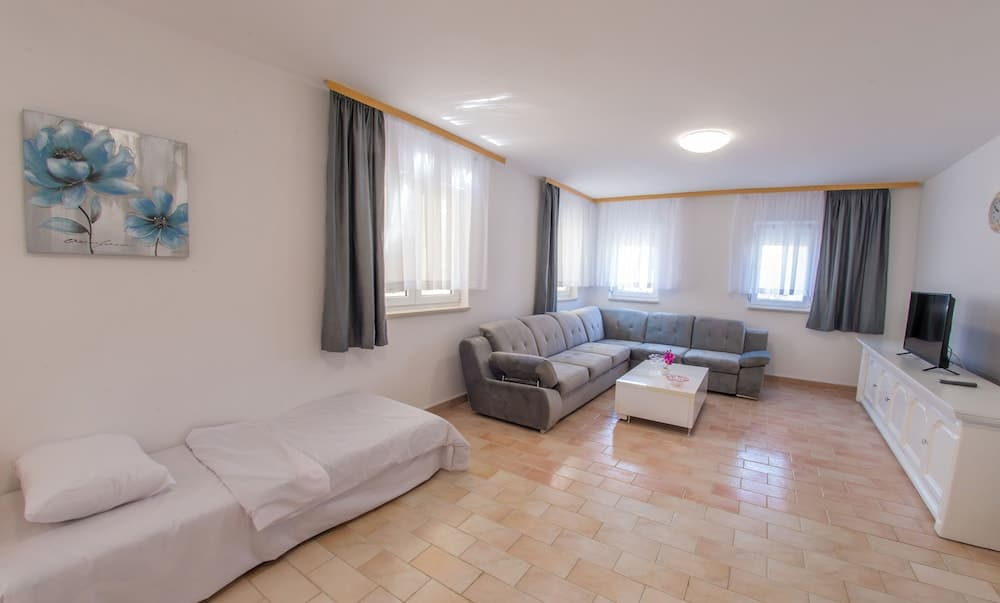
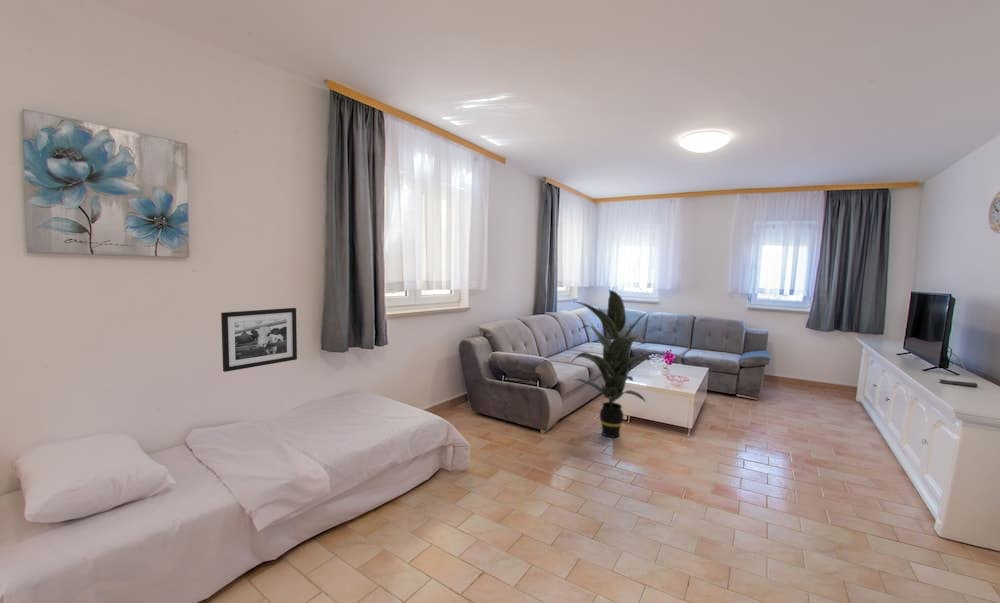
+ picture frame [220,307,298,373]
+ indoor plant [570,289,658,438]
